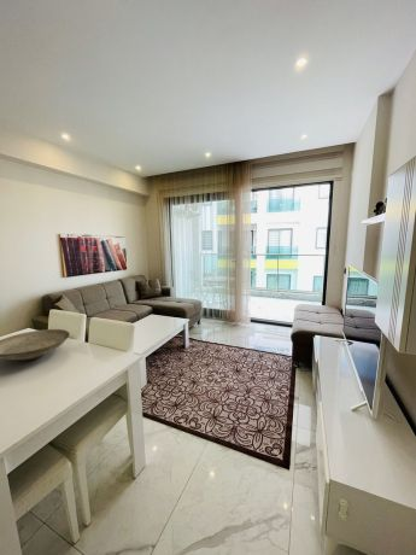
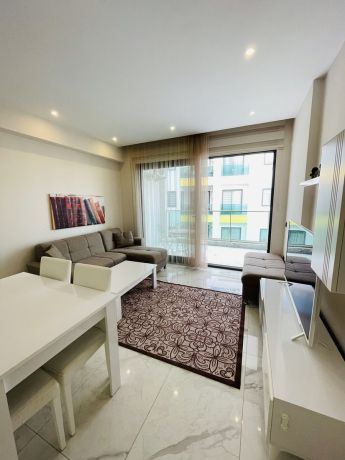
- decorative bowl [0,328,71,362]
